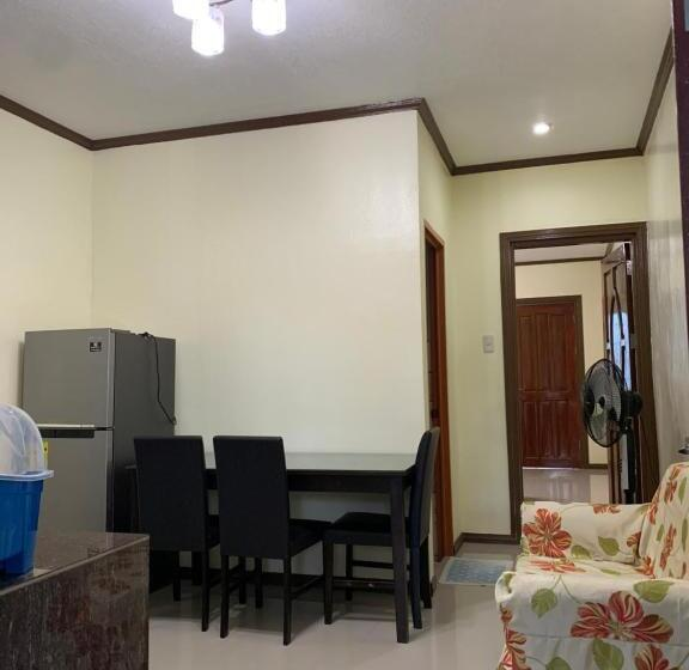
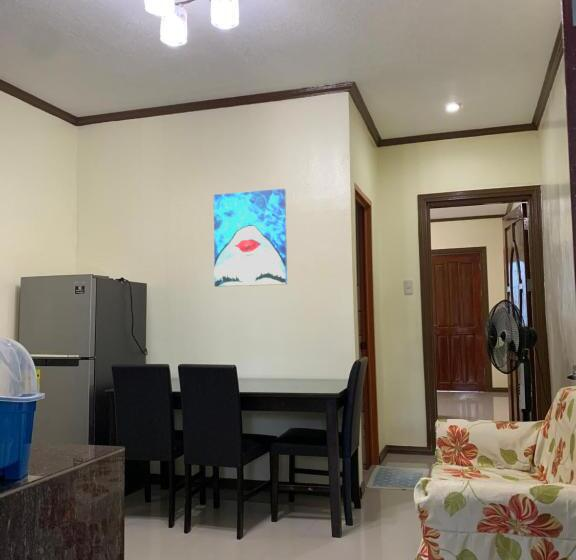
+ wall art [213,188,288,288]
